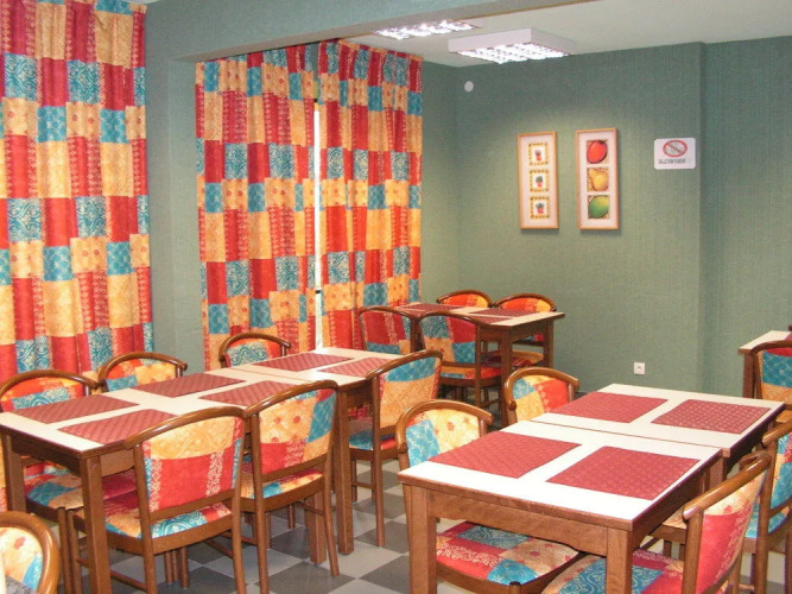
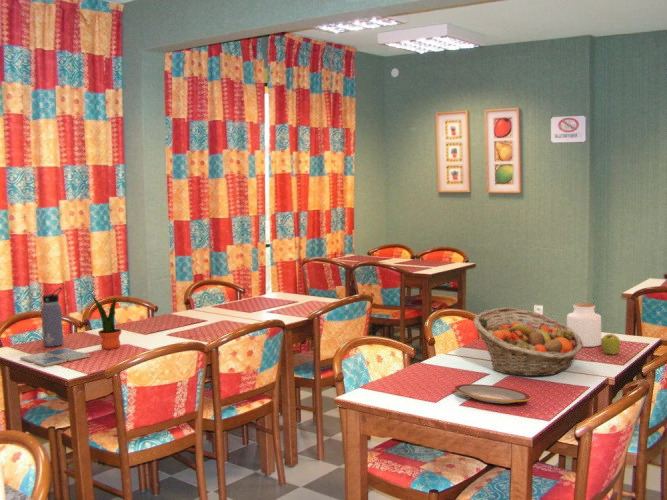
+ water bottle [40,286,65,348]
+ fruit basket [473,307,584,377]
+ potted plant [91,293,122,350]
+ jar [566,302,602,348]
+ drink coaster [19,347,91,367]
+ apple [600,331,622,356]
+ plate [454,383,531,405]
